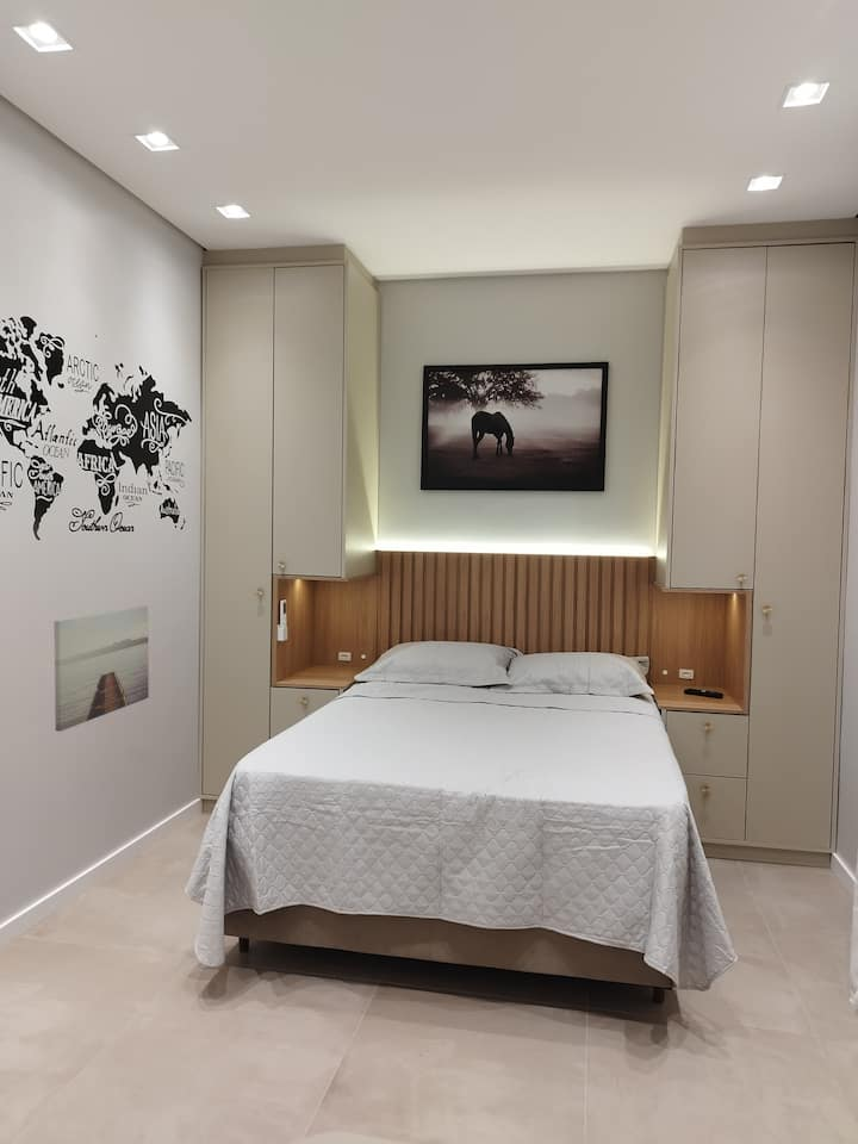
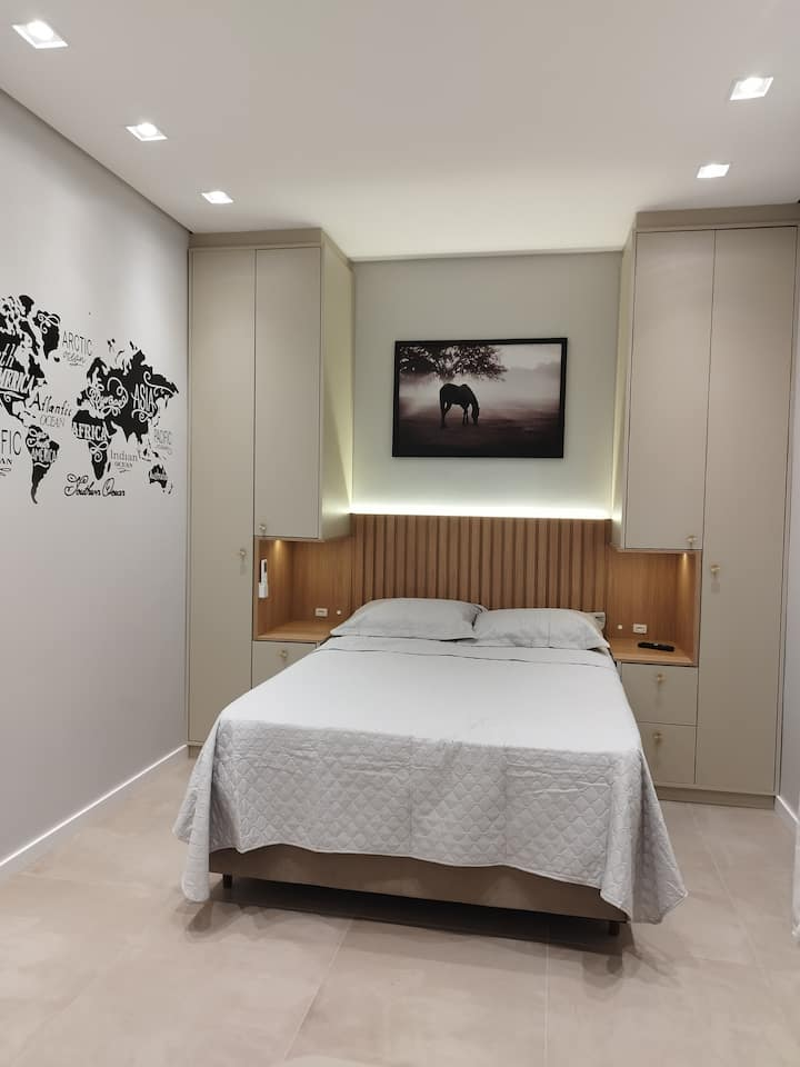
- wall art [52,604,150,733]
